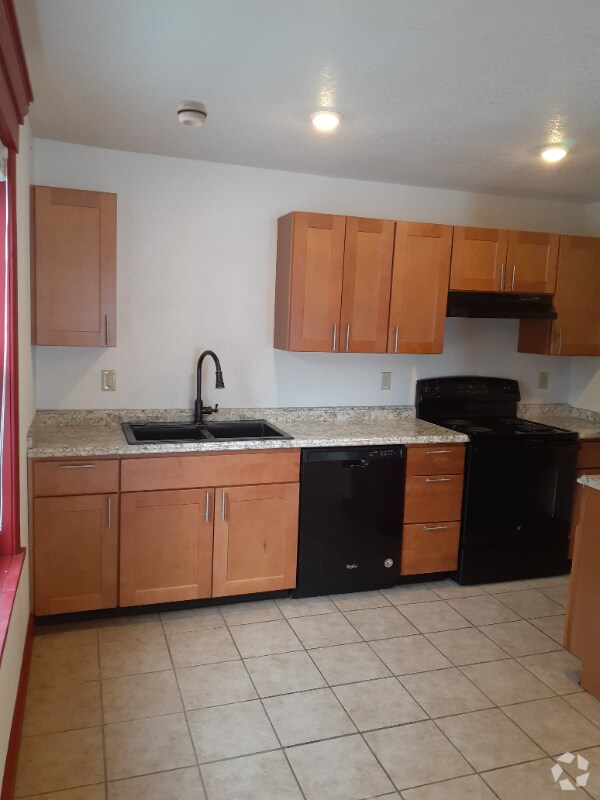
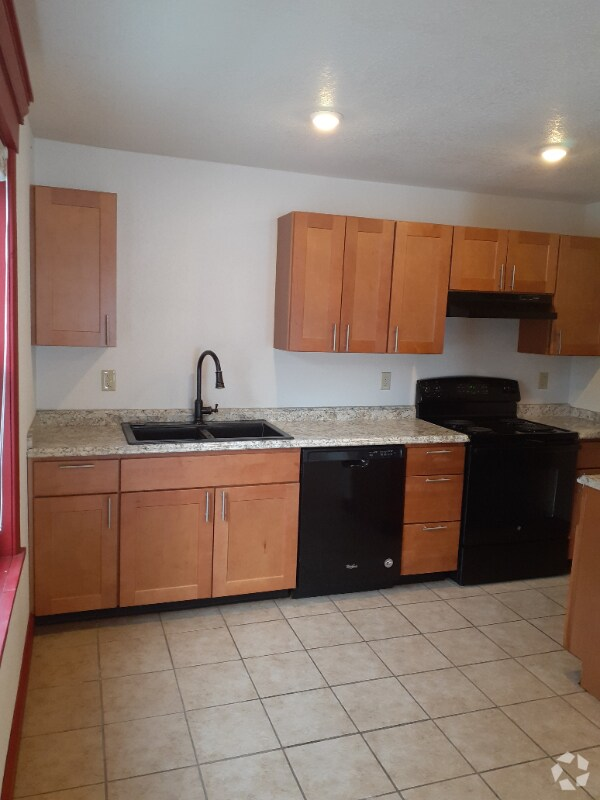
- smoke detector [176,99,208,128]
